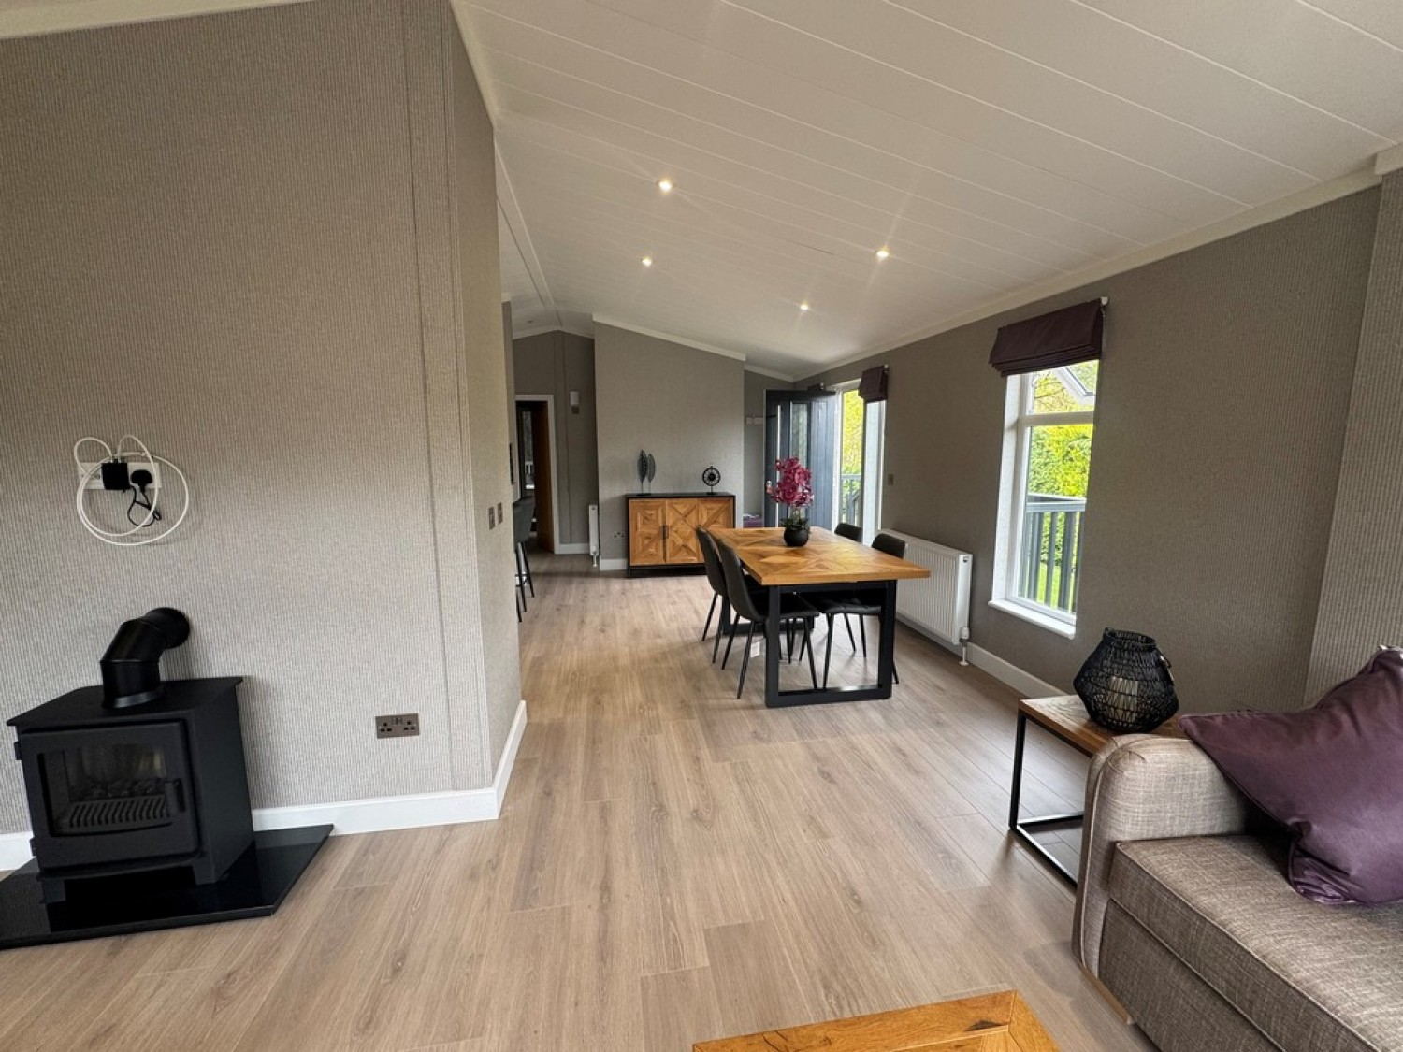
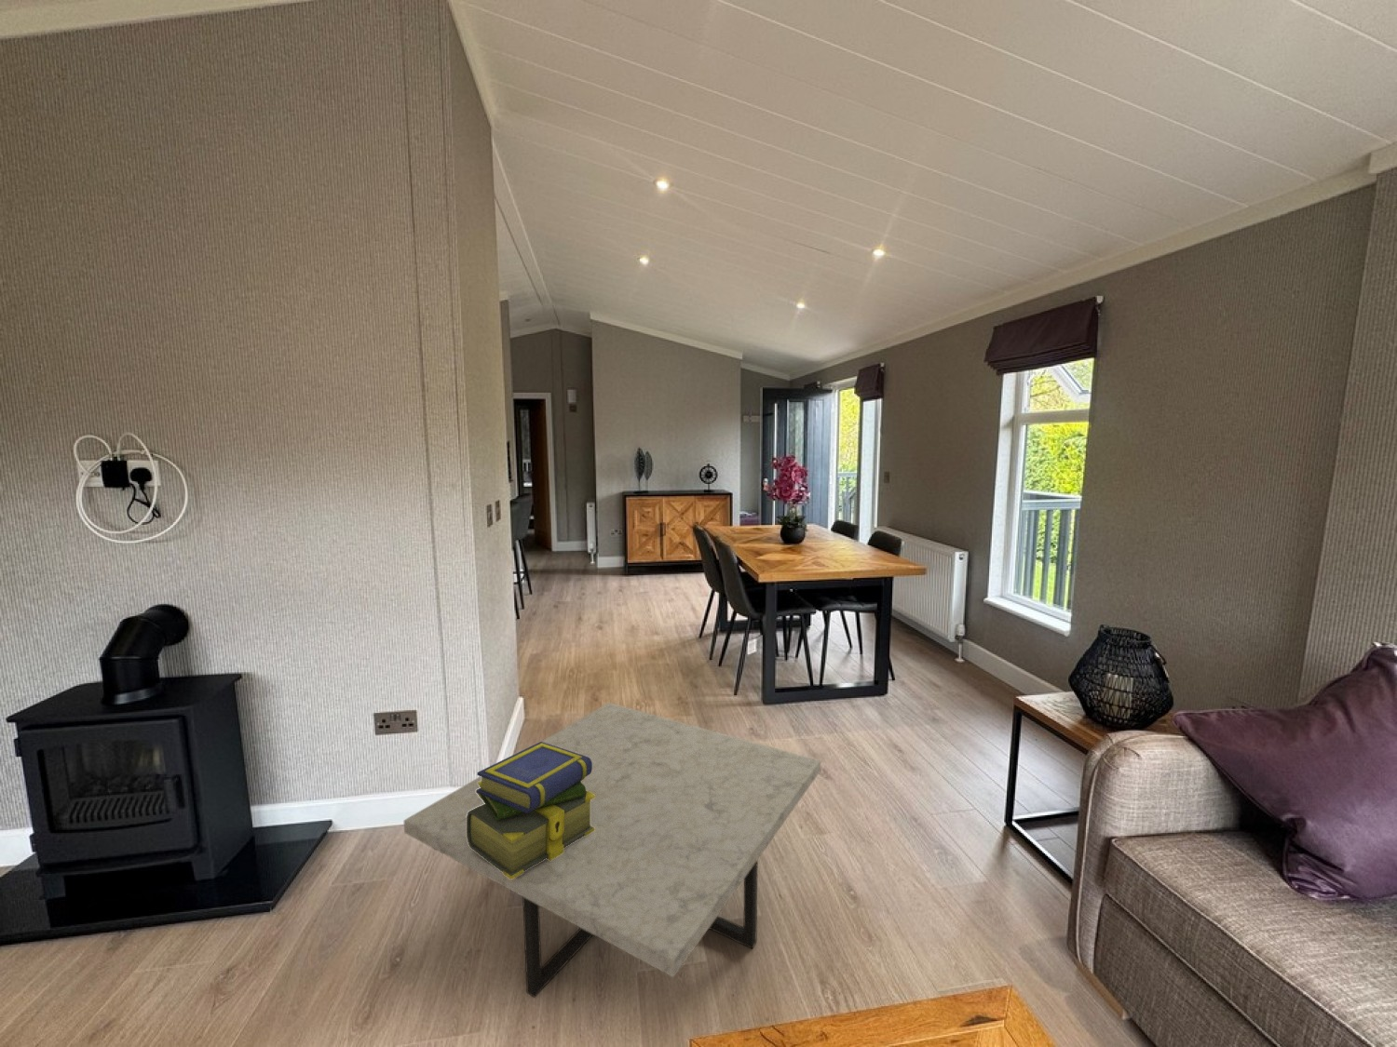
+ coffee table [403,702,822,999]
+ stack of books [466,741,595,880]
